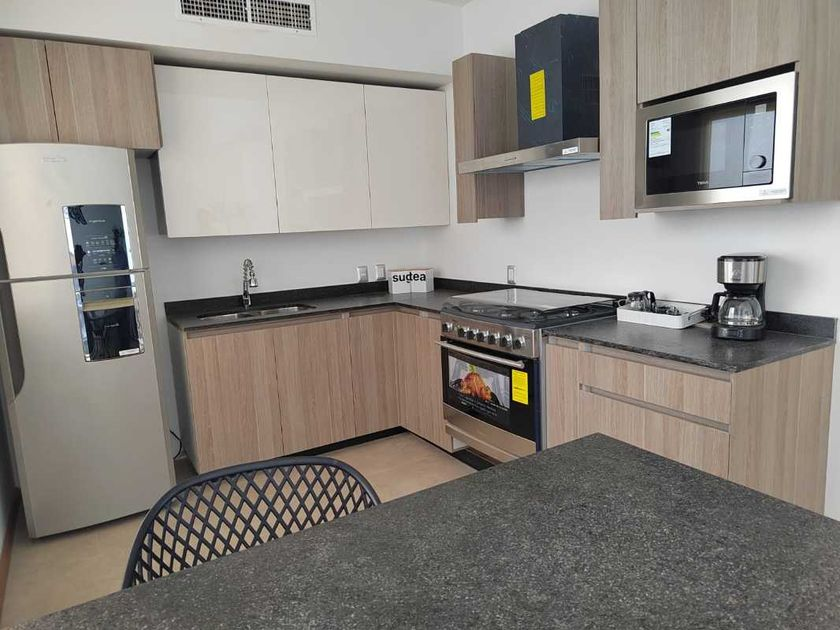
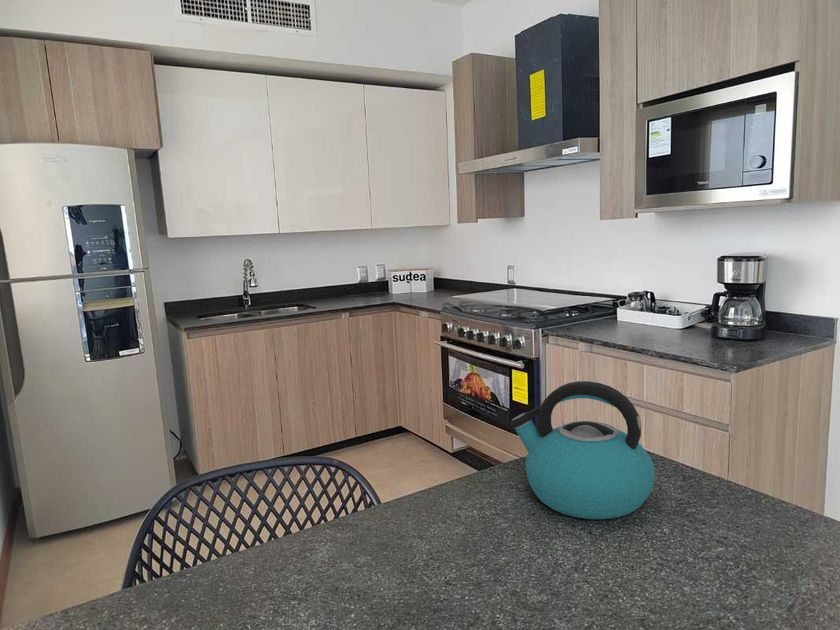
+ kettle [509,380,656,520]
